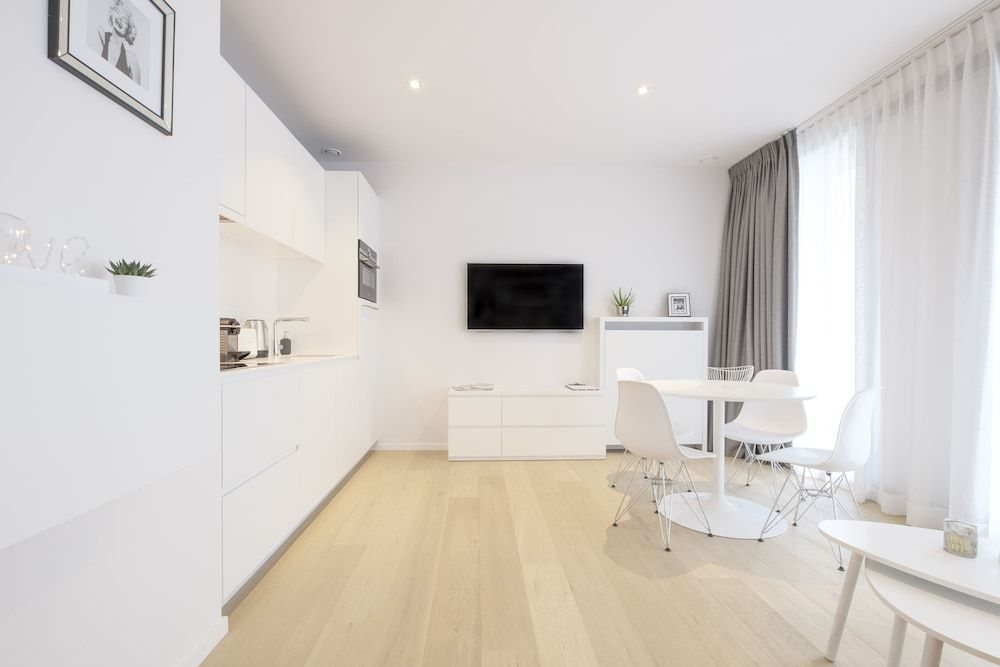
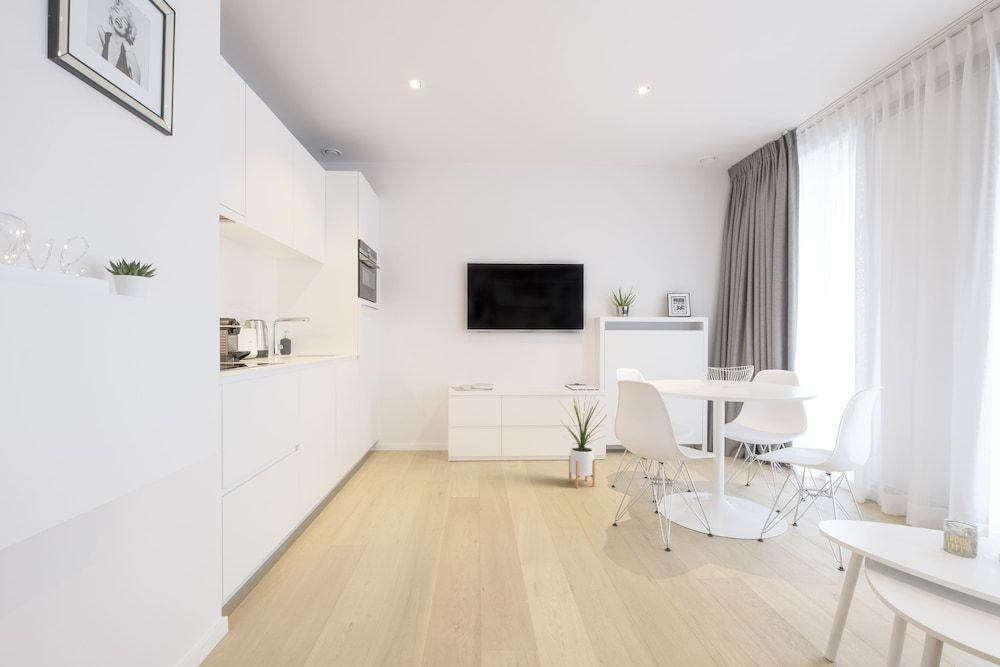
+ house plant [559,393,608,489]
